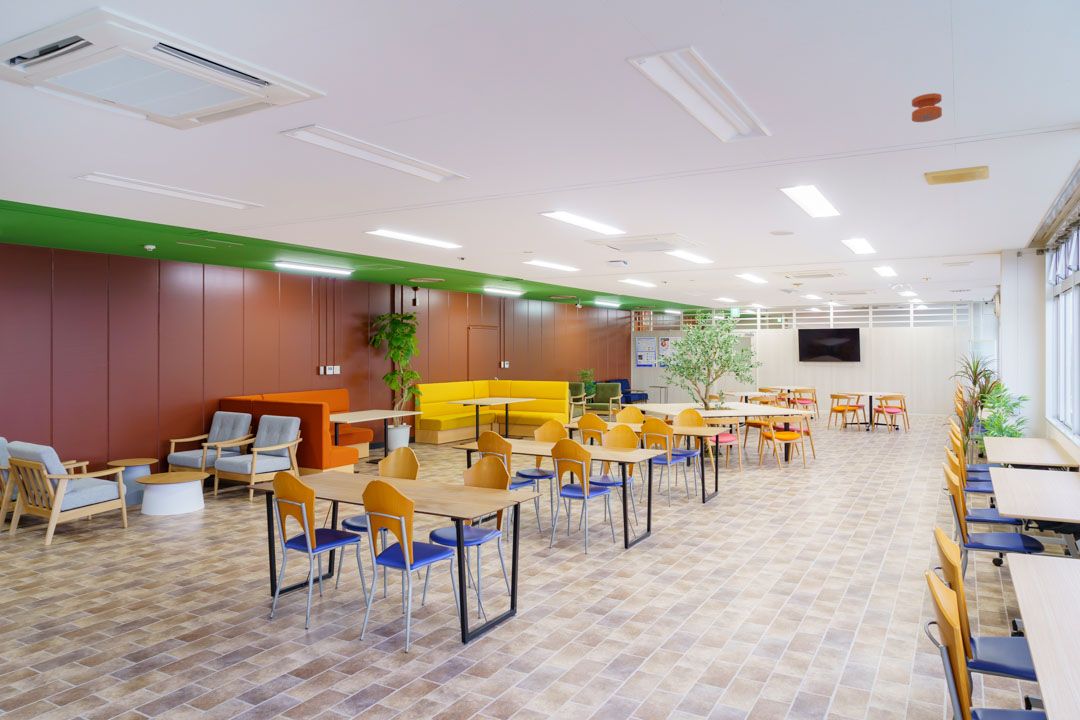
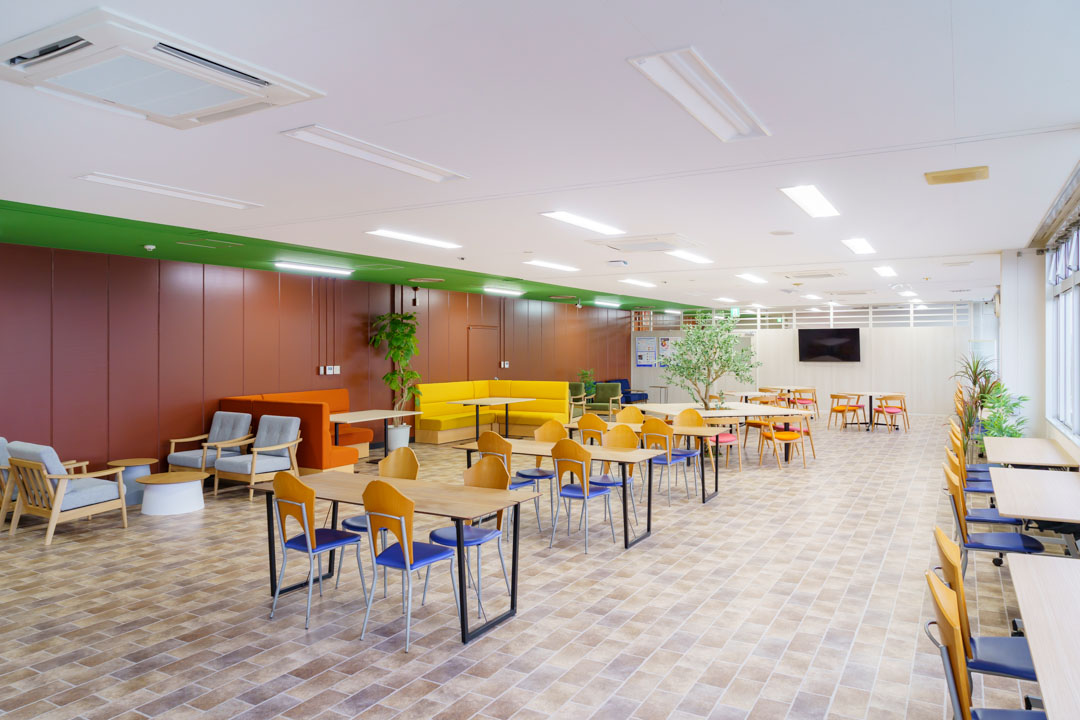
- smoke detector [911,92,943,123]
